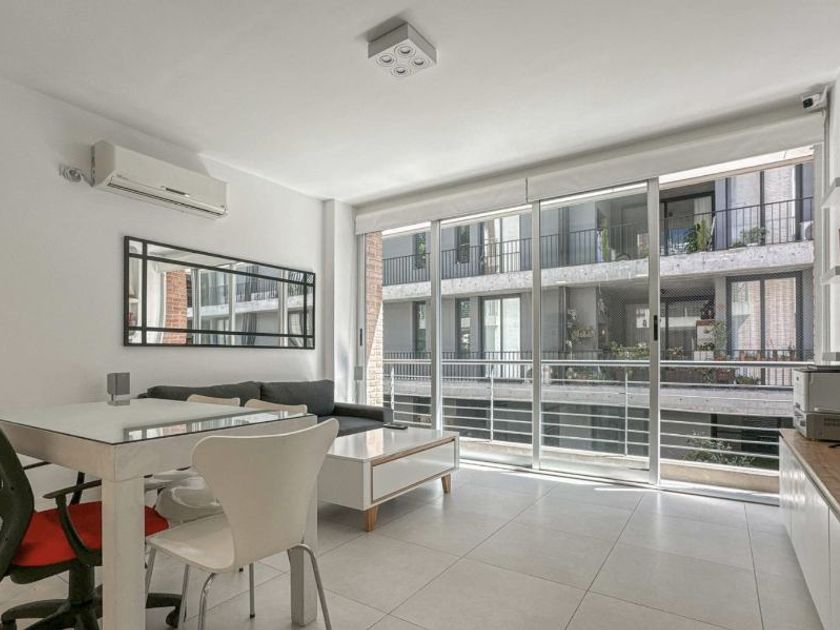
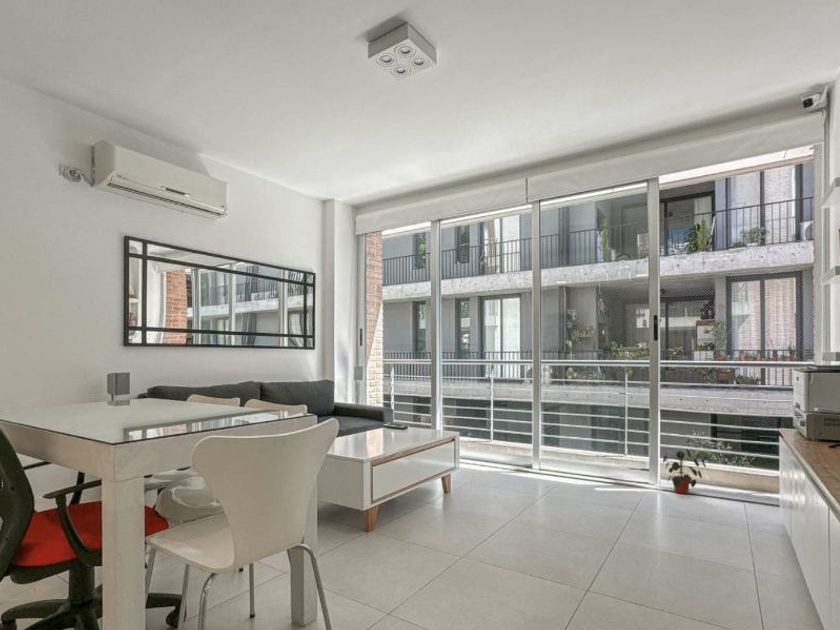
+ potted plant [662,448,707,495]
